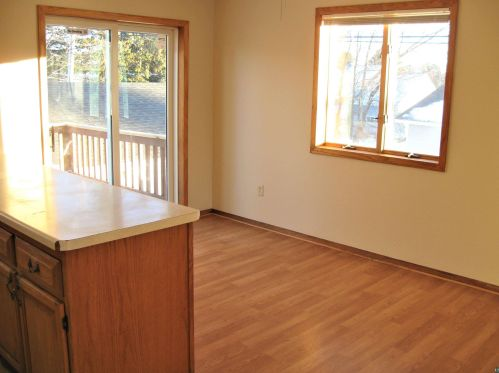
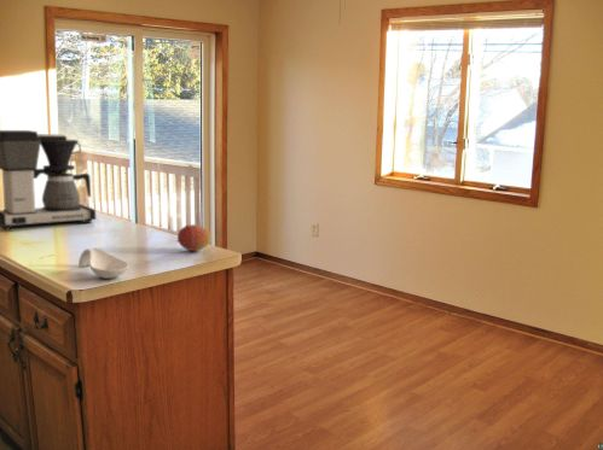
+ coffee maker [0,129,97,230]
+ fruit [175,223,211,252]
+ spoon rest [77,247,131,280]
